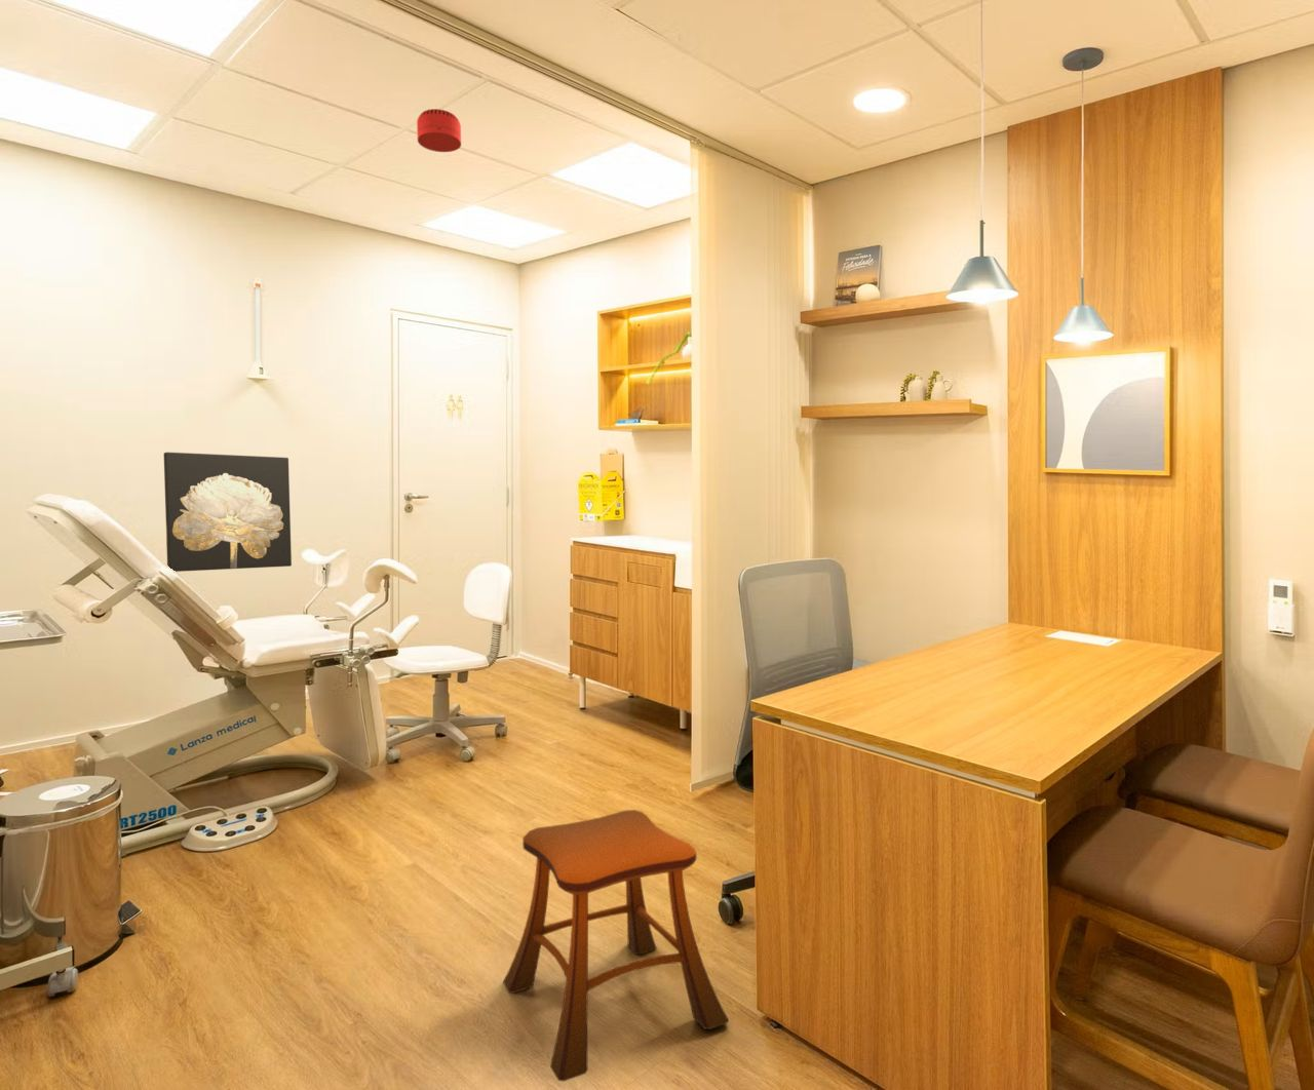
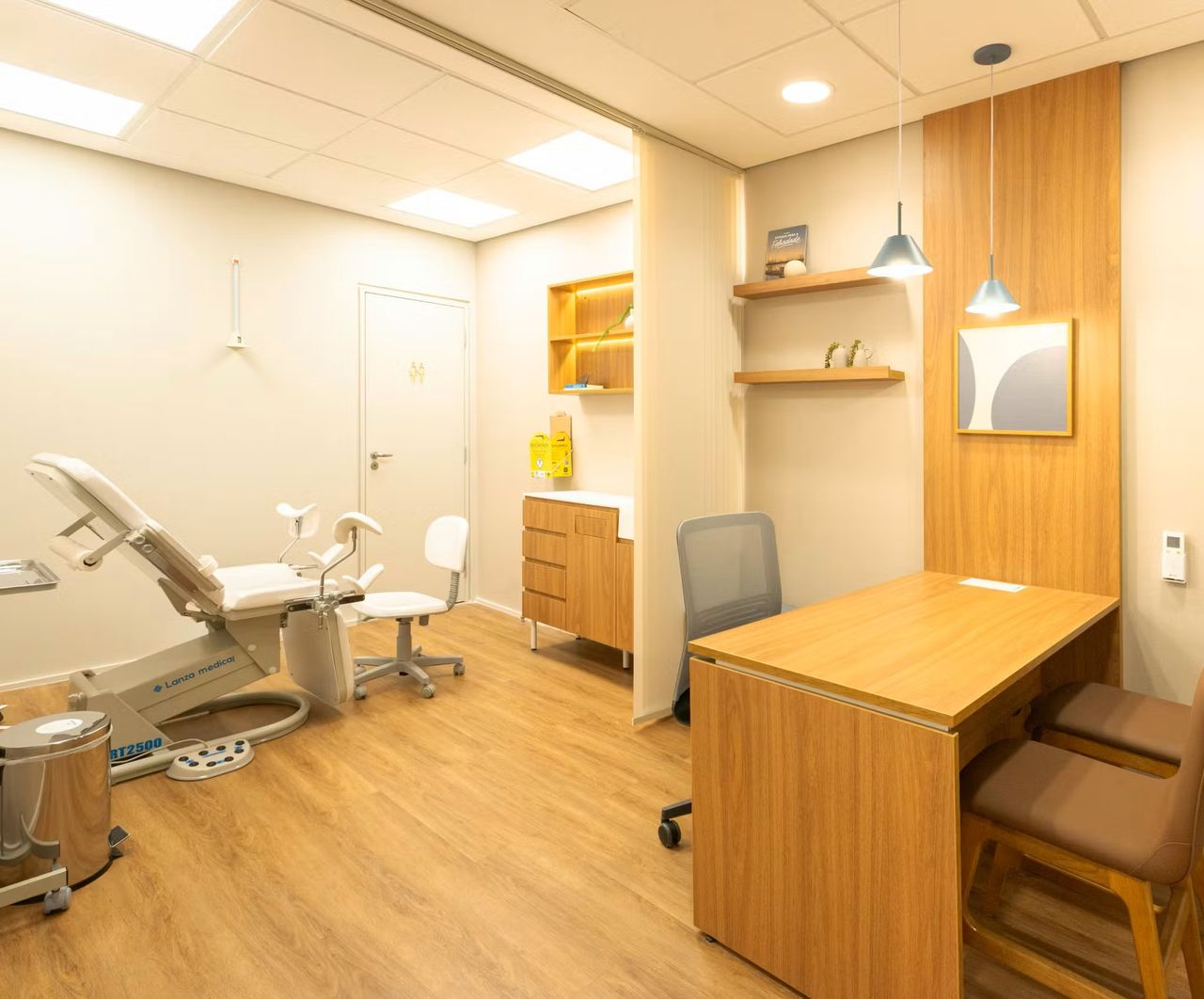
- wall art [164,452,292,573]
- stool [502,808,730,1081]
- smoke detector [416,108,462,153]
